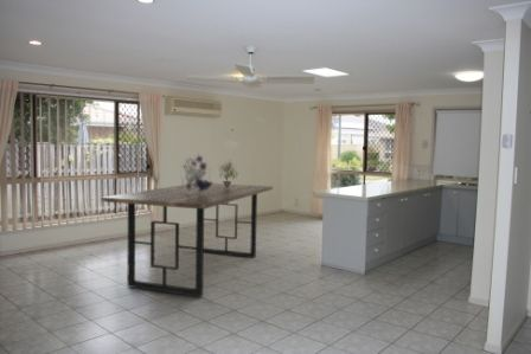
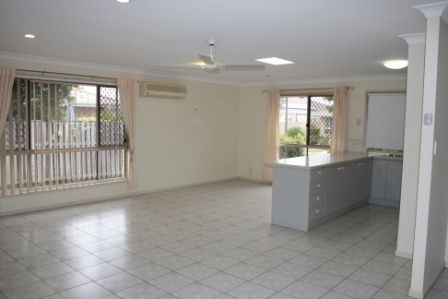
- bouquet [178,153,213,193]
- dining table [100,182,274,298]
- potted plant [218,161,241,188]
